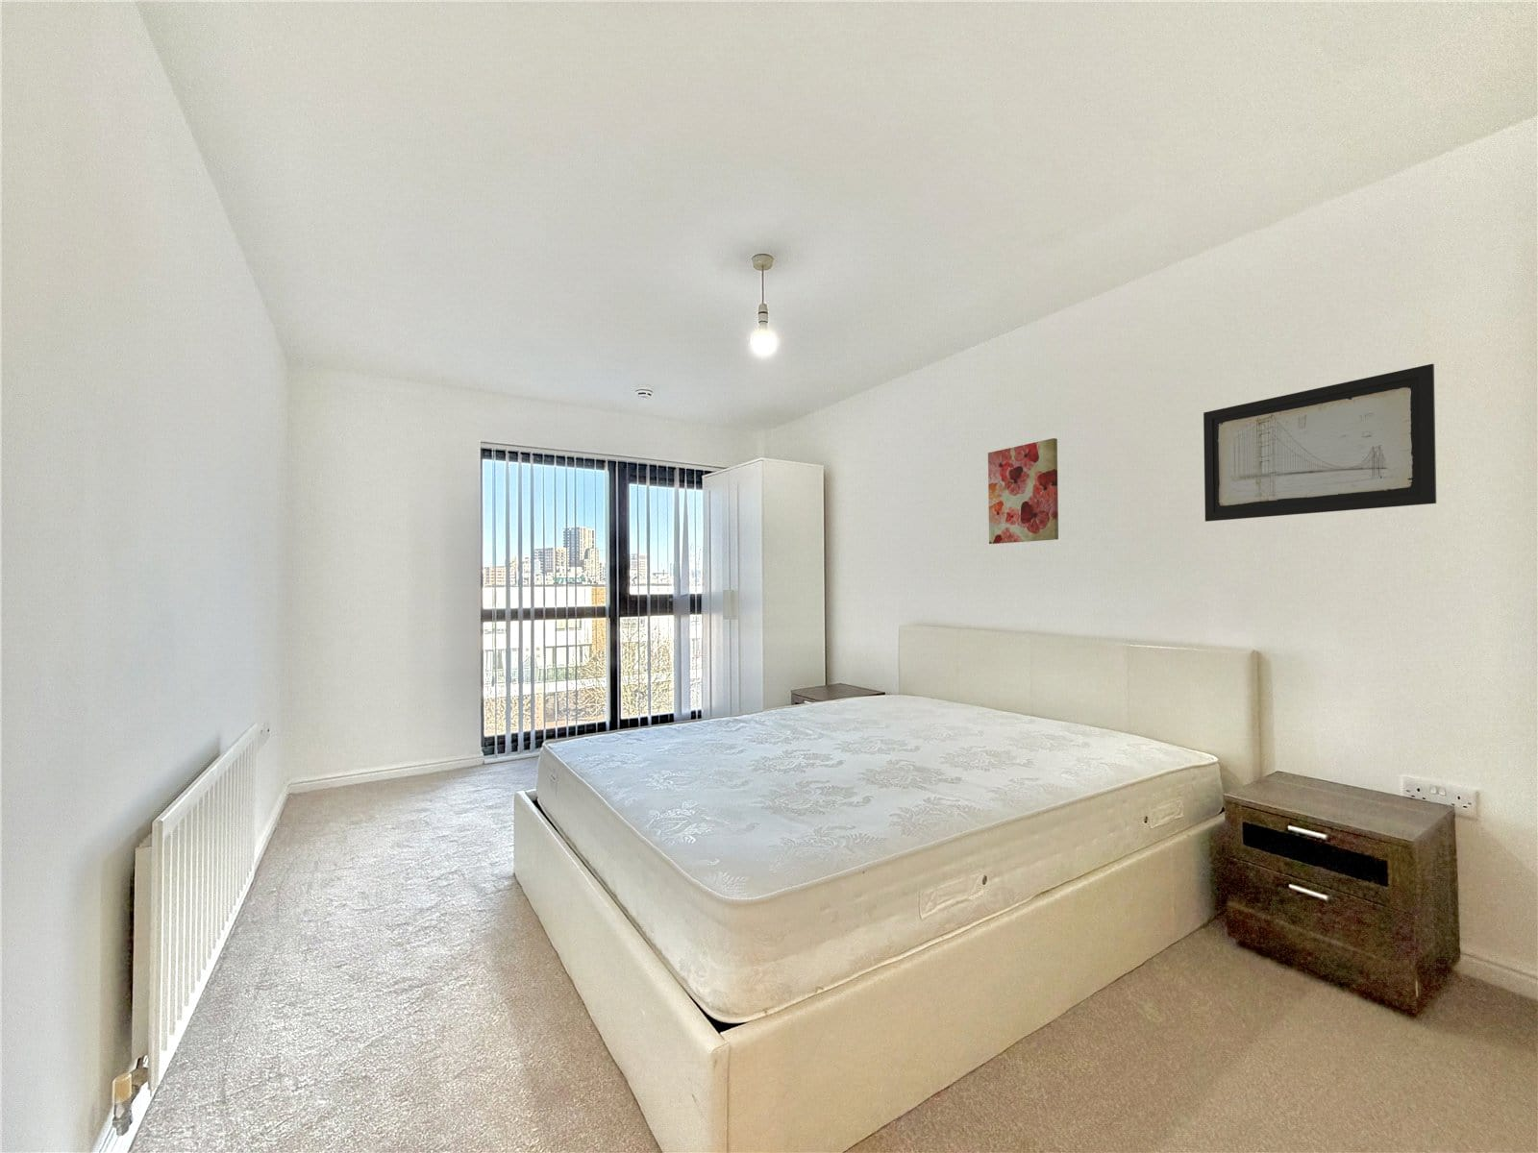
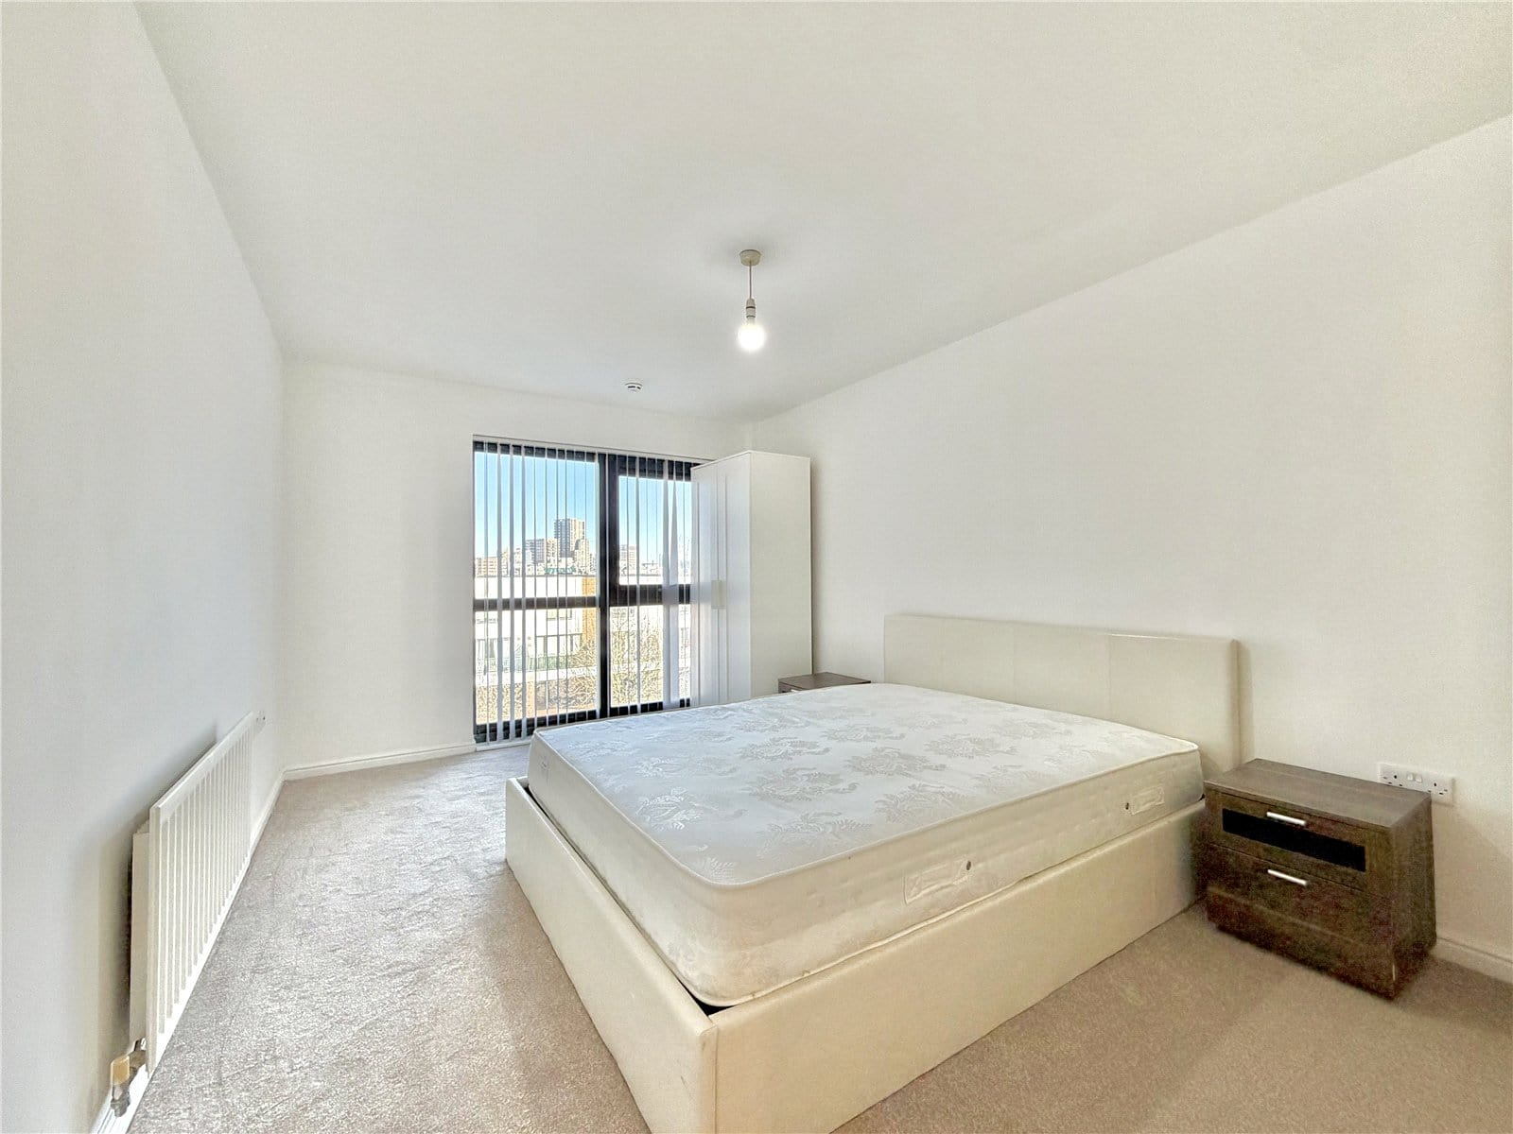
- wall art [987,437,1060,545]
- wall art [1203,363,1437,523]
